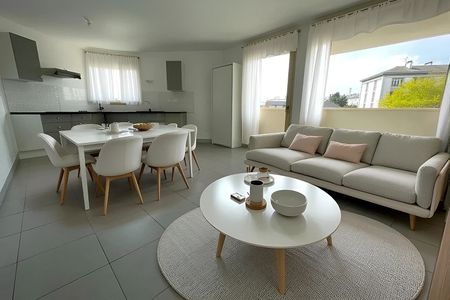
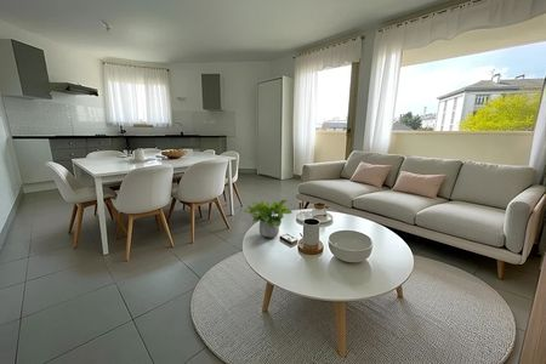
+ potted plant [243,199,294,239]
